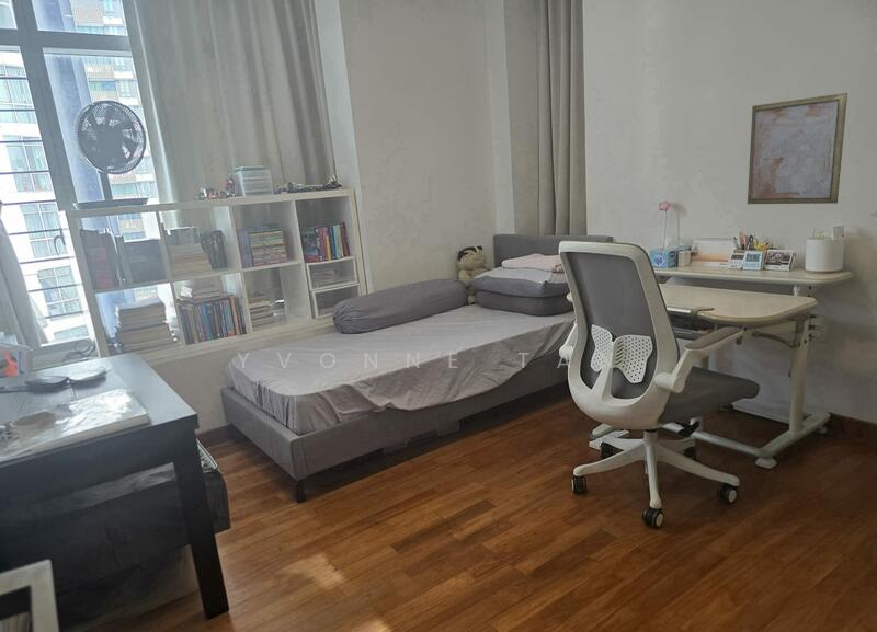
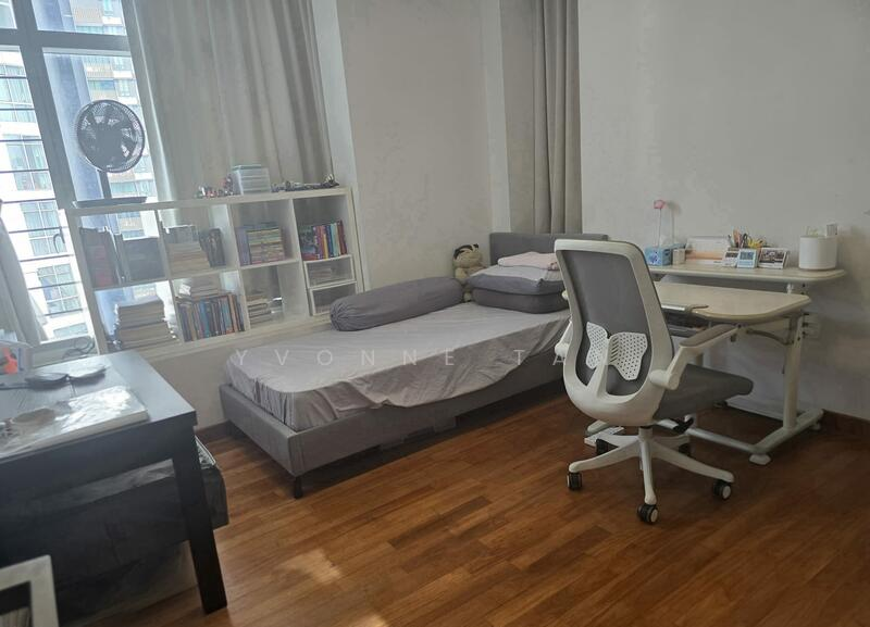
- wall art [747,92,848,205]
